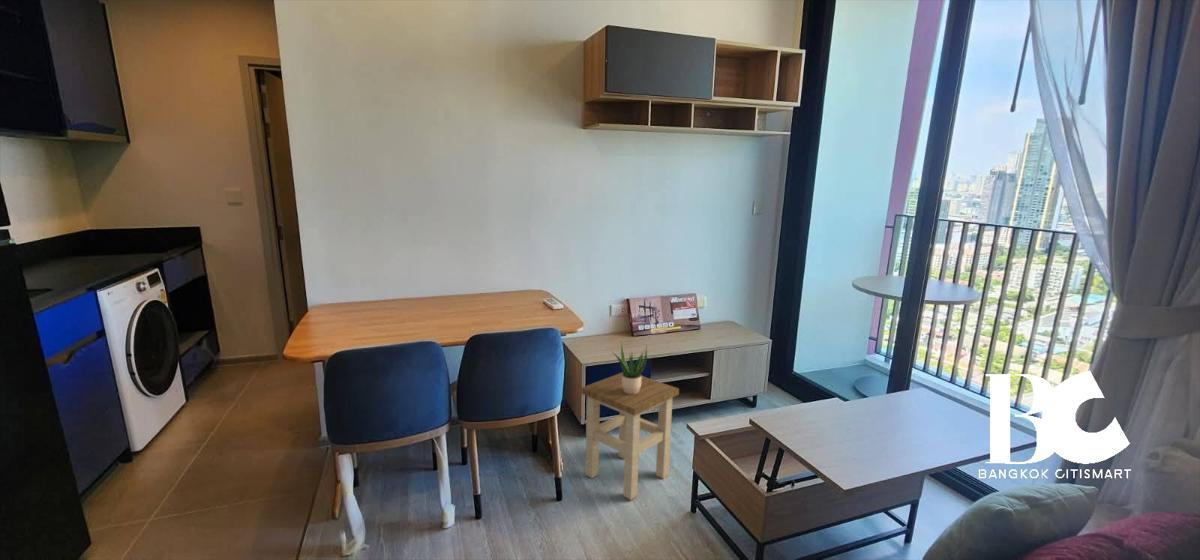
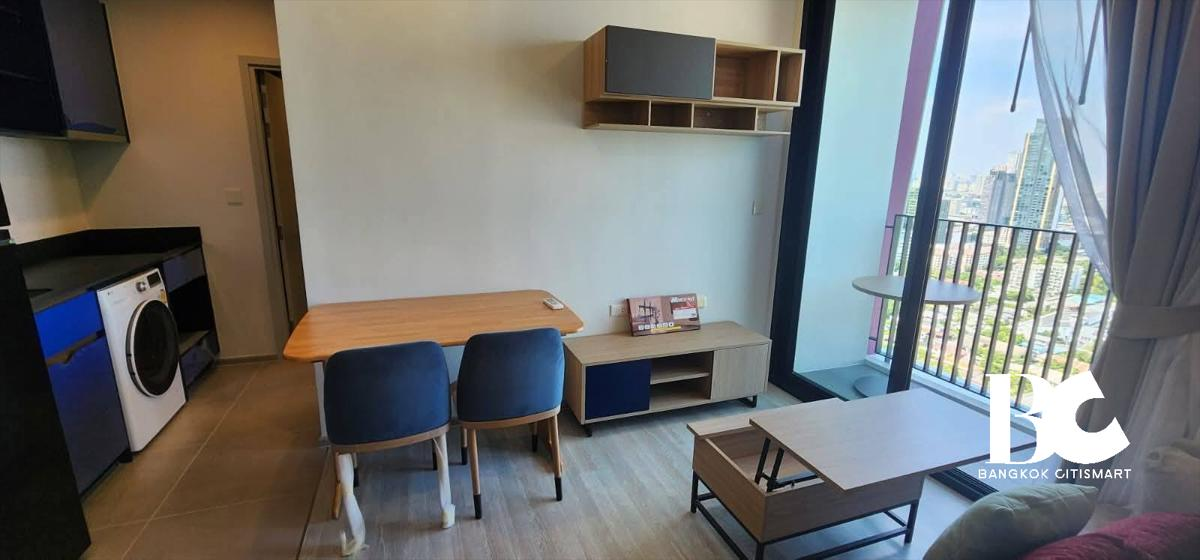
- potted plant [610,340,648,394]
- stool [580,371,680,501]
